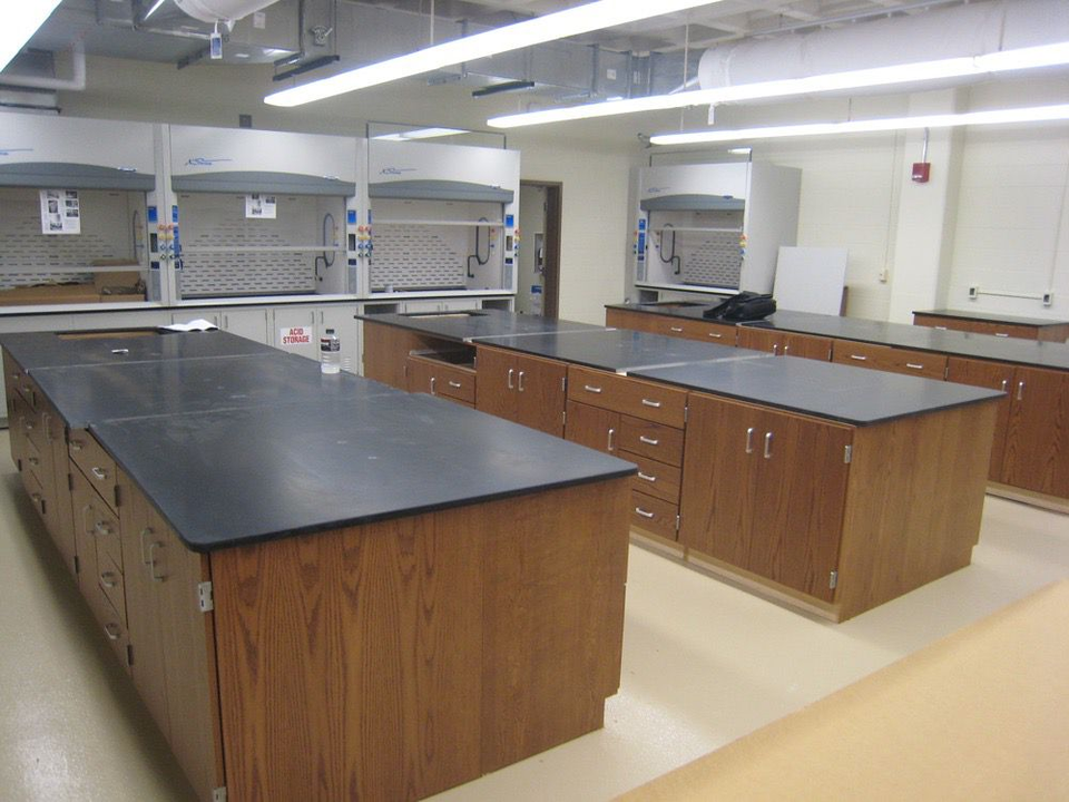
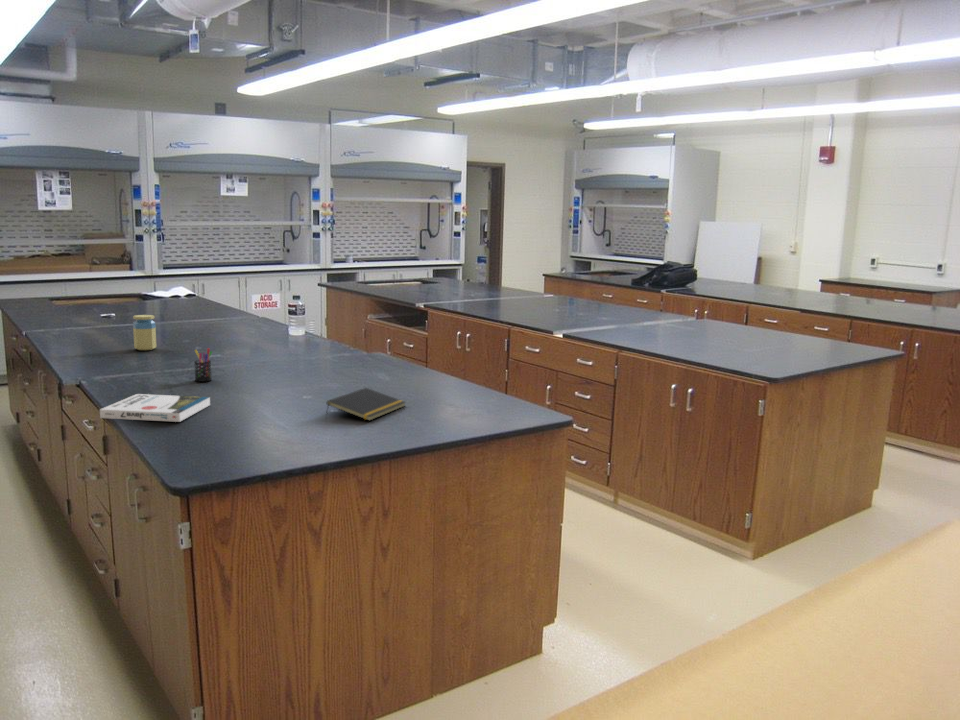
+ pen holder [193,347,213,383]
+ jar [132,314,157,351]
+ notepad [325,387,407,422]
+ book [99,393,211,423]
